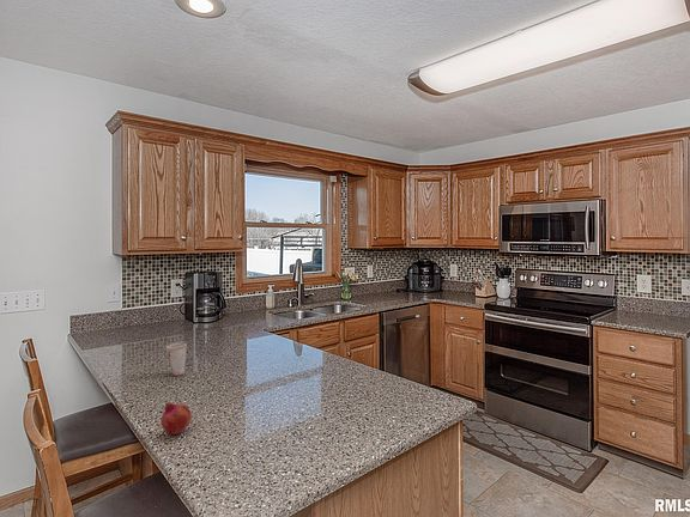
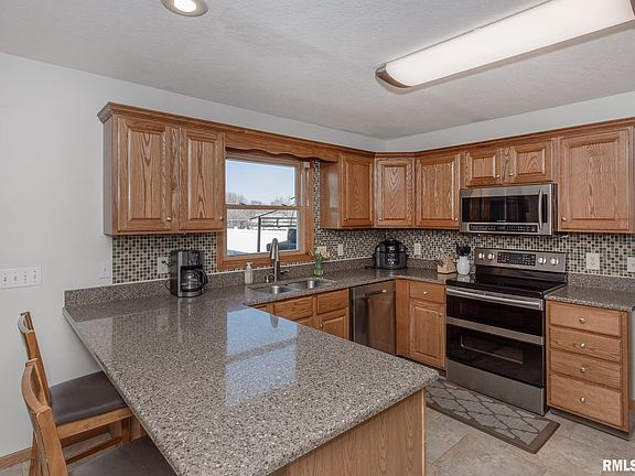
- fruit [161,401,193,436]
- cup [165,342,188,377]
